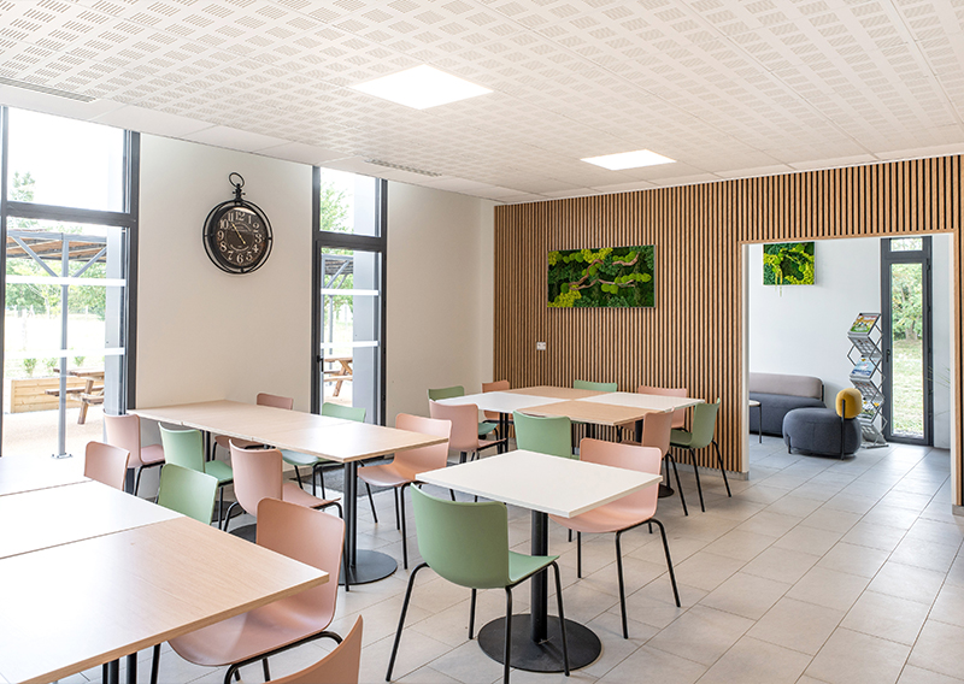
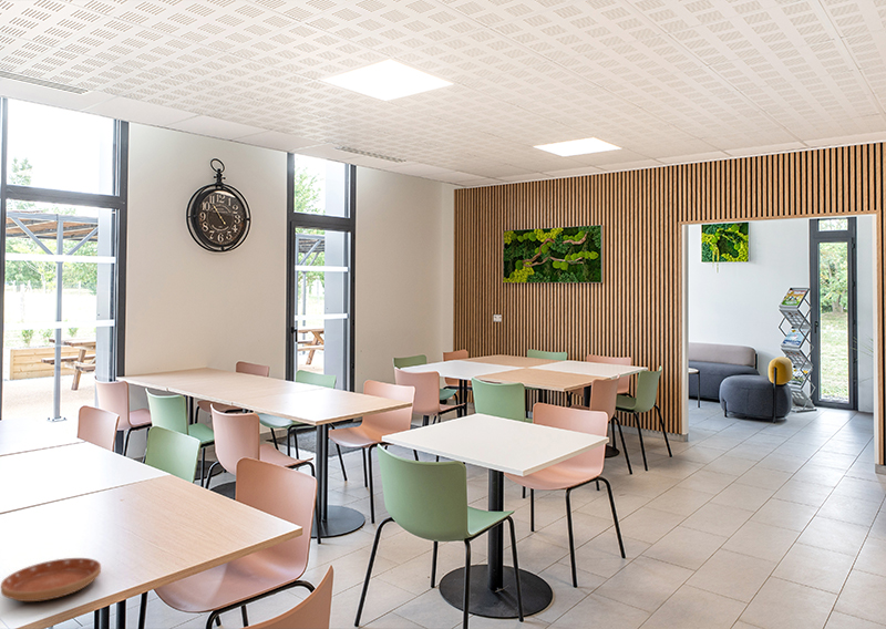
+ saucer [0,557,102,602]
